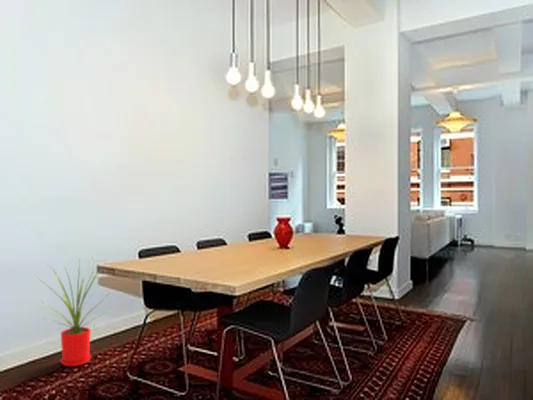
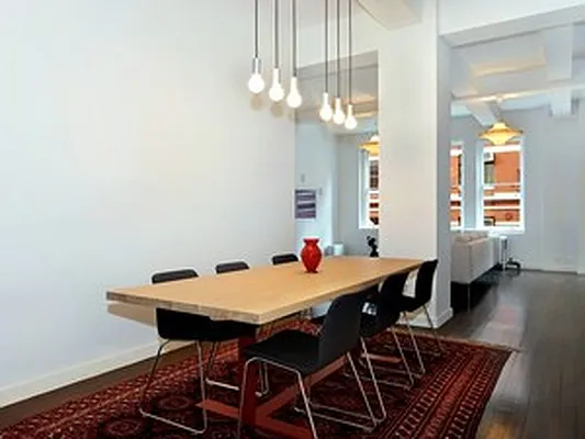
- house plant [36,260,111,367]
